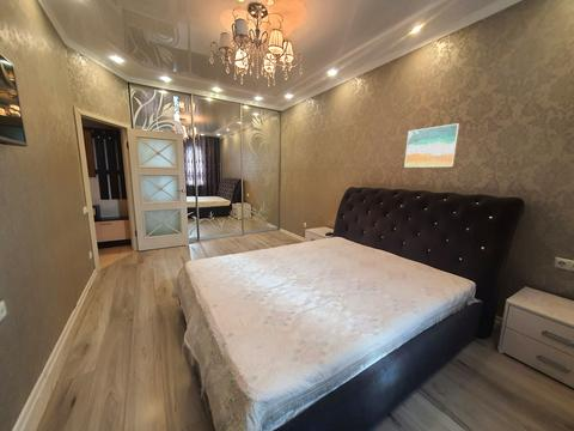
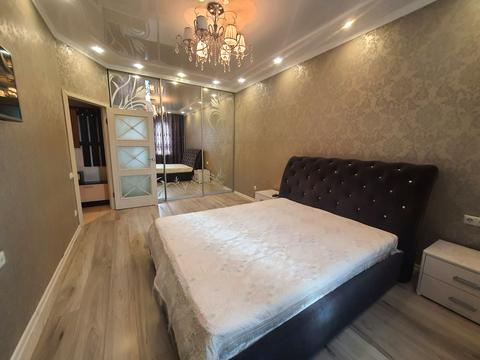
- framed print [403,122,462,169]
